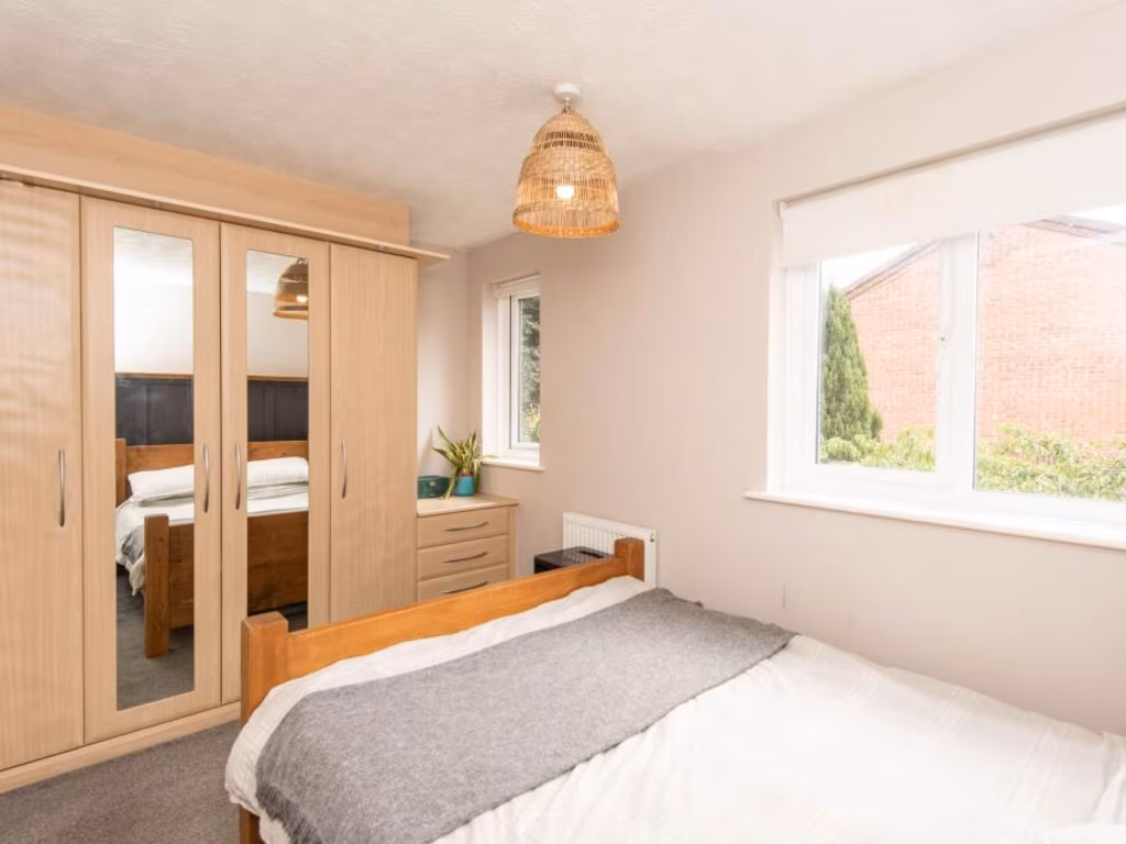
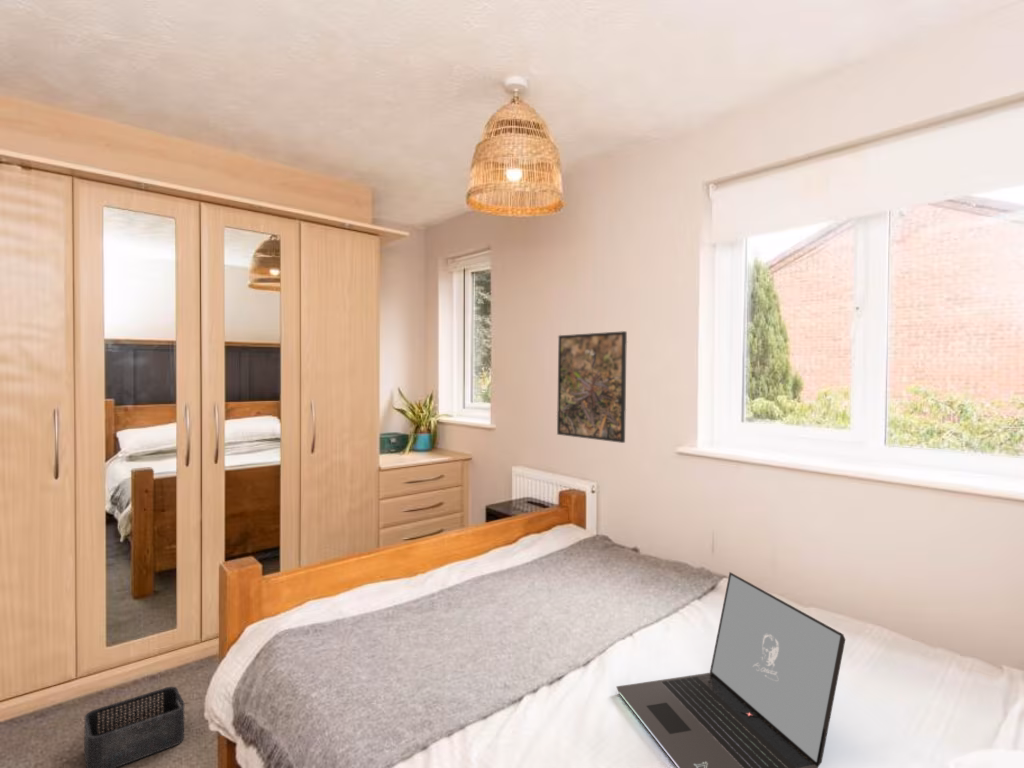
+ storage bin [83,686,186,768]
+ laptop [615,571,846,768]
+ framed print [556,330,628,444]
